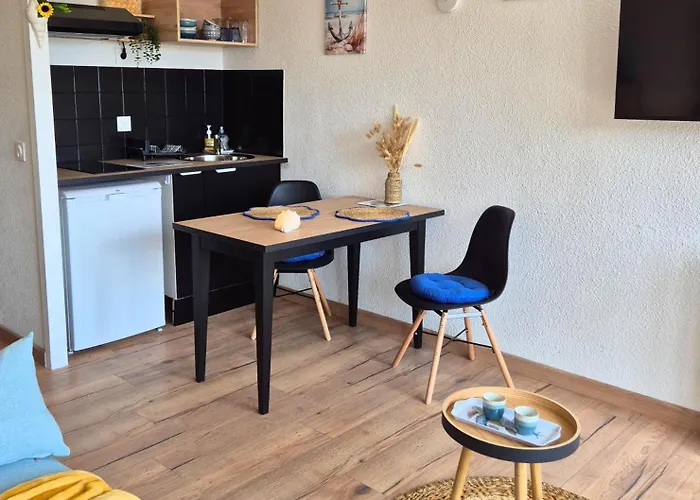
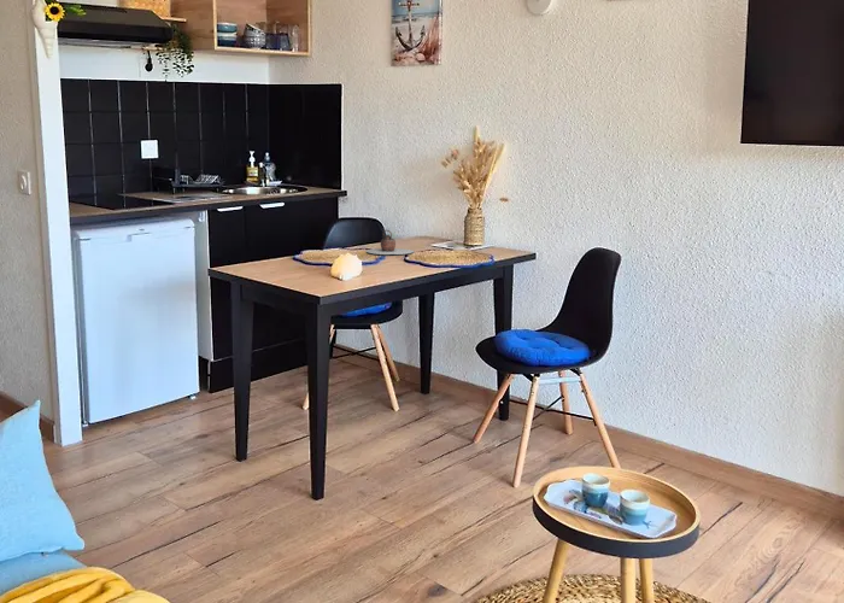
+ teapot [365,229,415,256]
